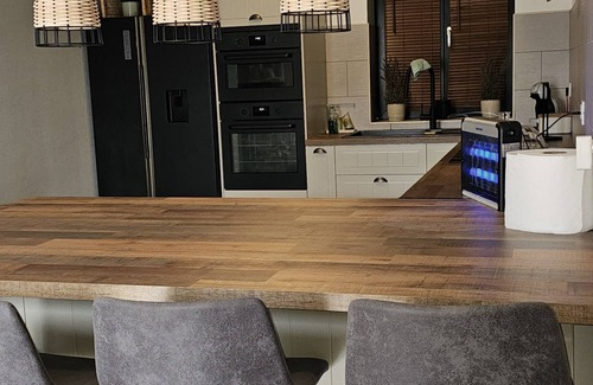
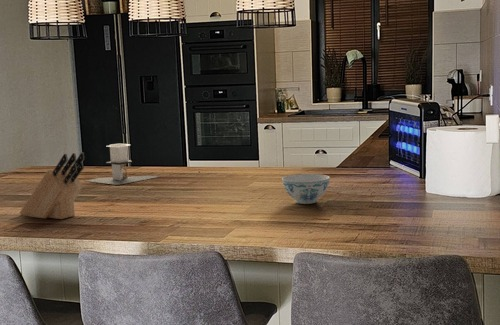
+ architectural model [85,143,161,186]
+ chinaware [281,173,331,205]
+ knife block [19,151,86,220]
